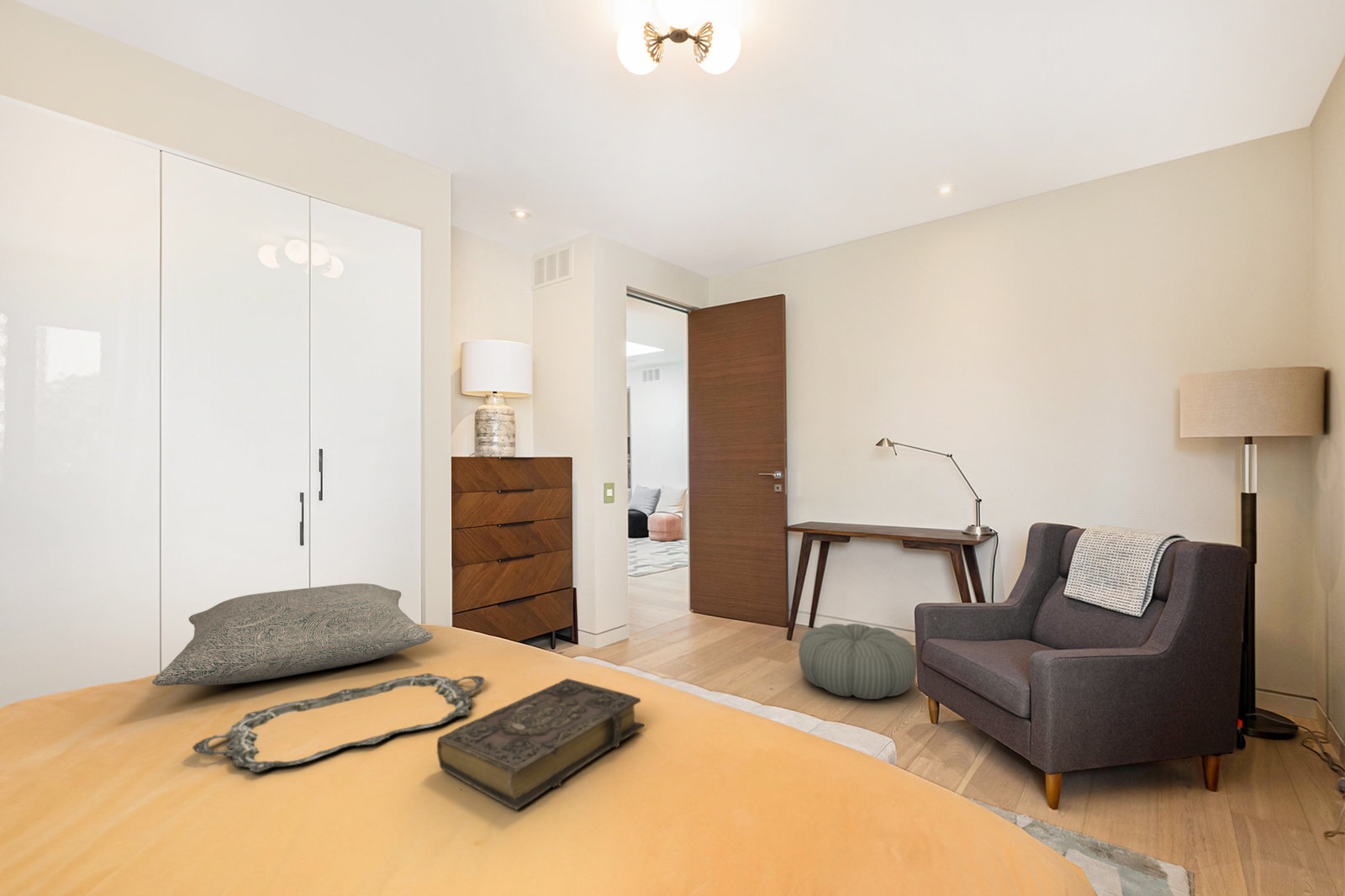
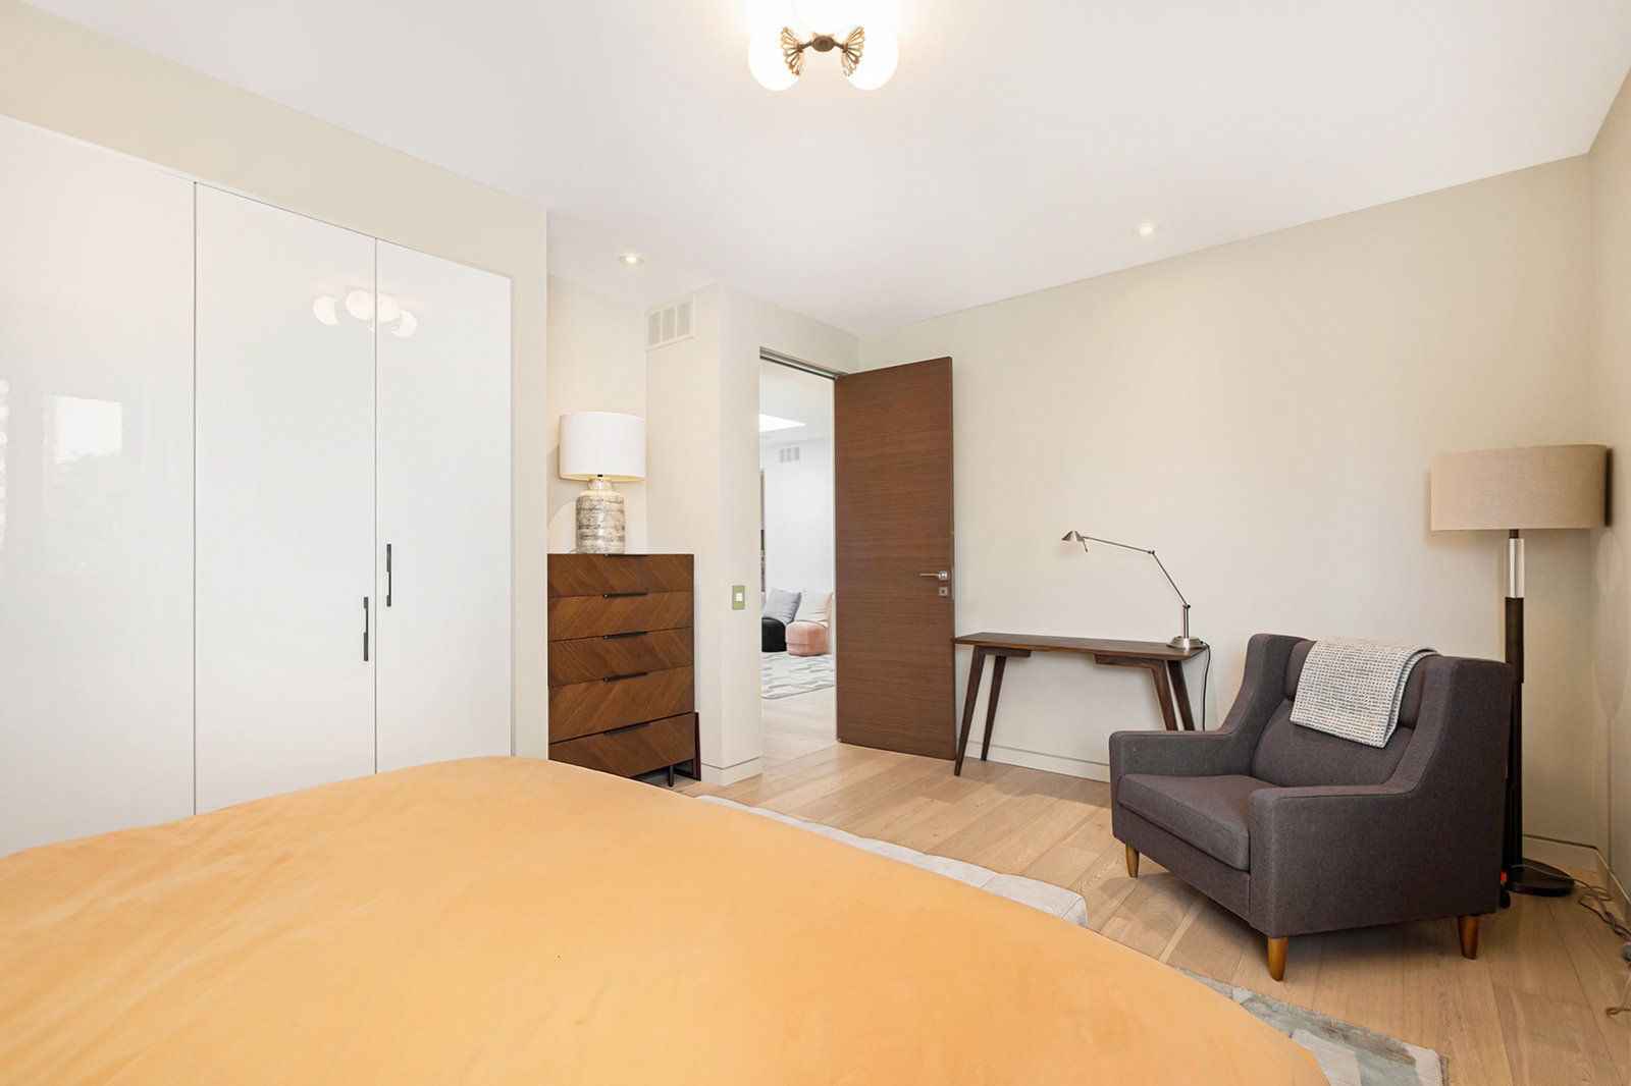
- pouf [798,623,917,700]
- book [436,677,646,810]
- serving tray [192,672,486,773]
- pillow [151,582,434,687]
